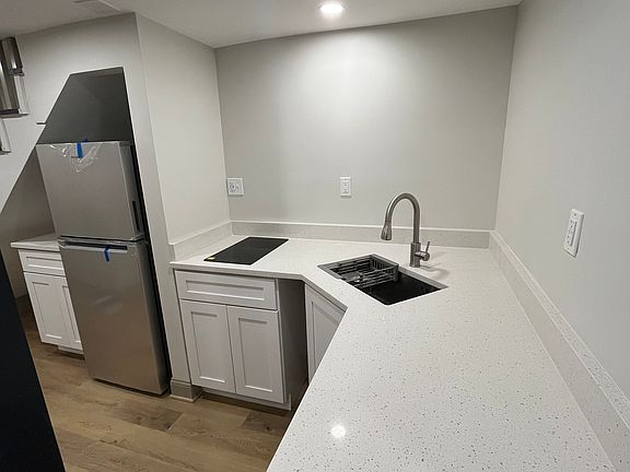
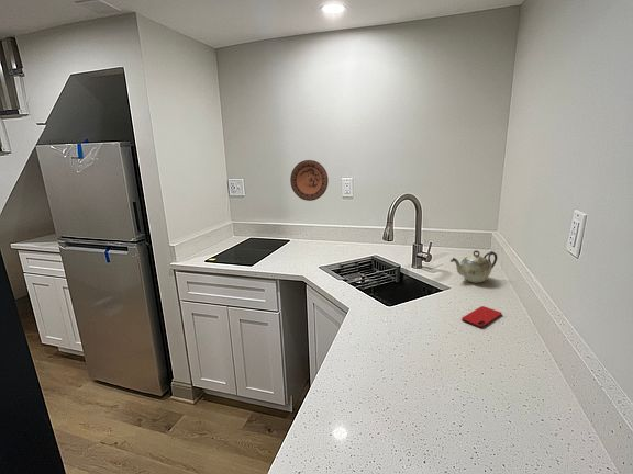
+ smartphone [460,305,503,328]
+ decorative plate [289,159,330,202]
+ teapot [449,249,498,284]
